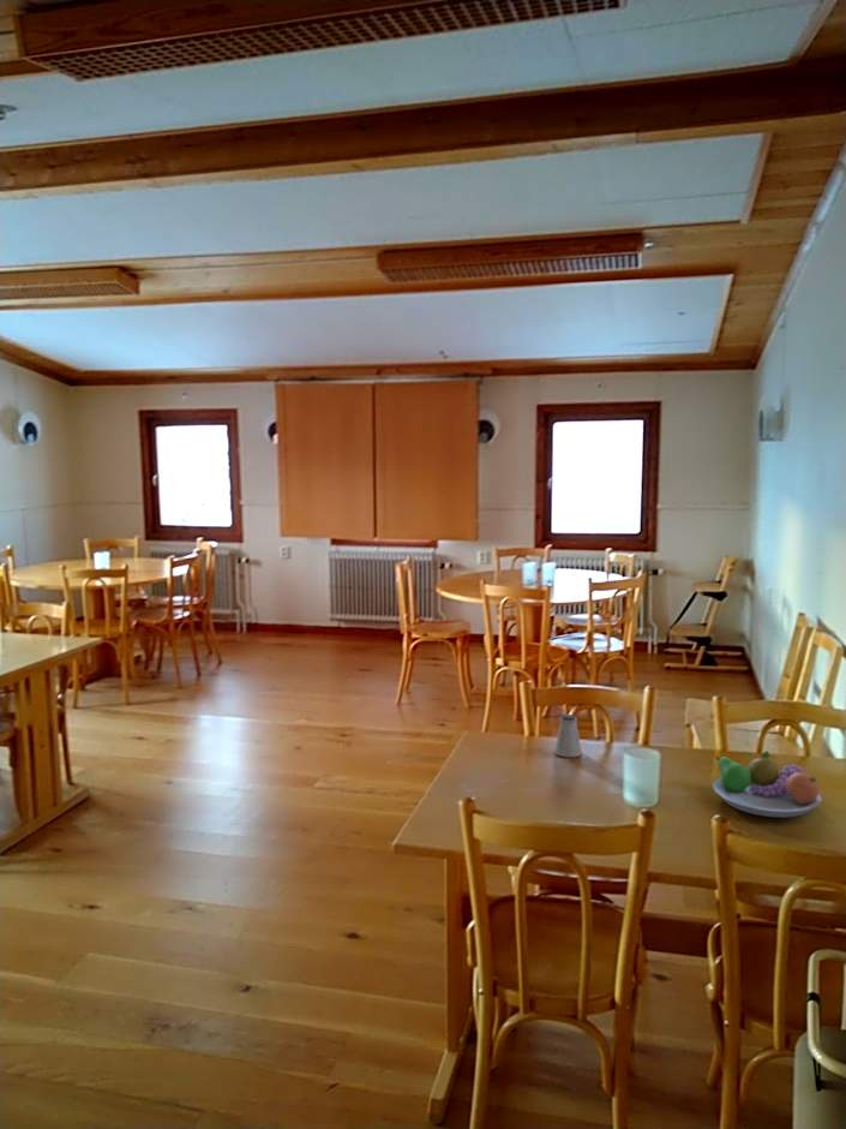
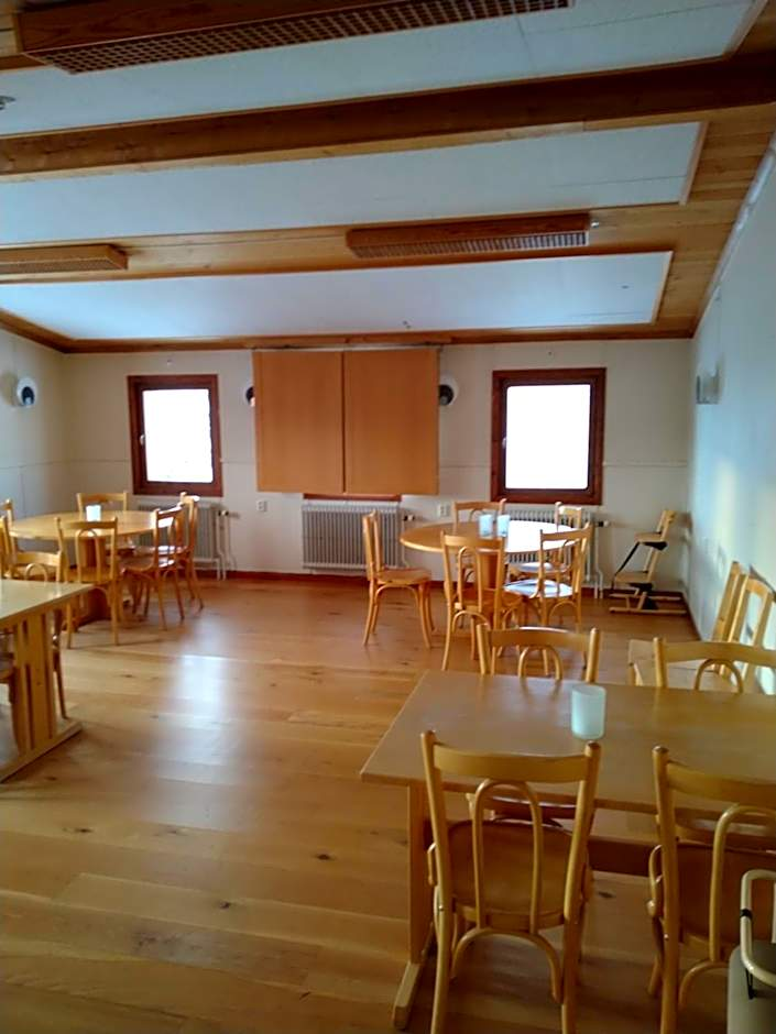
- saltshaker [553,713,583,758]
- fruit bowl [712,749,823,819]
